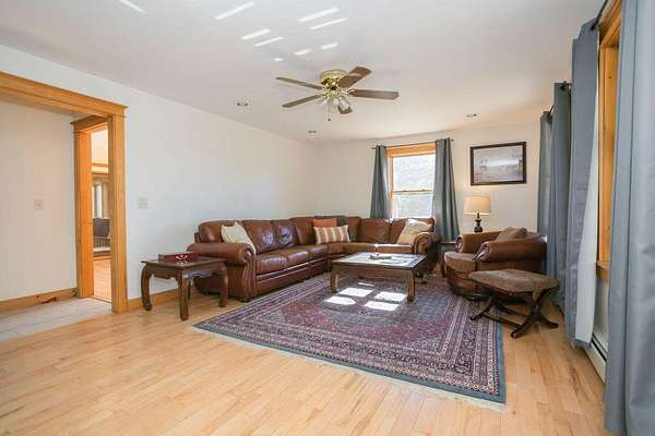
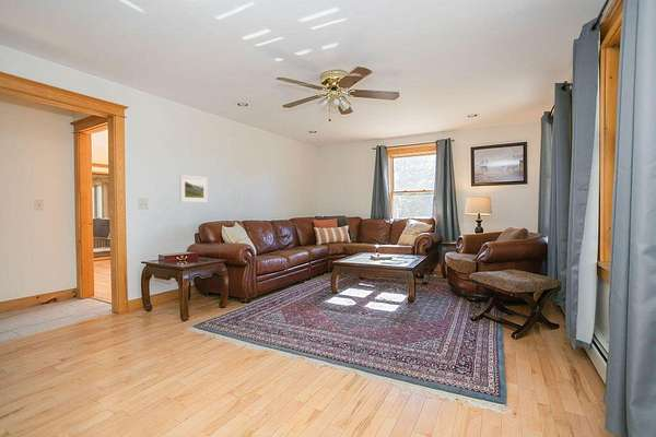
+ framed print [178,174,209,203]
